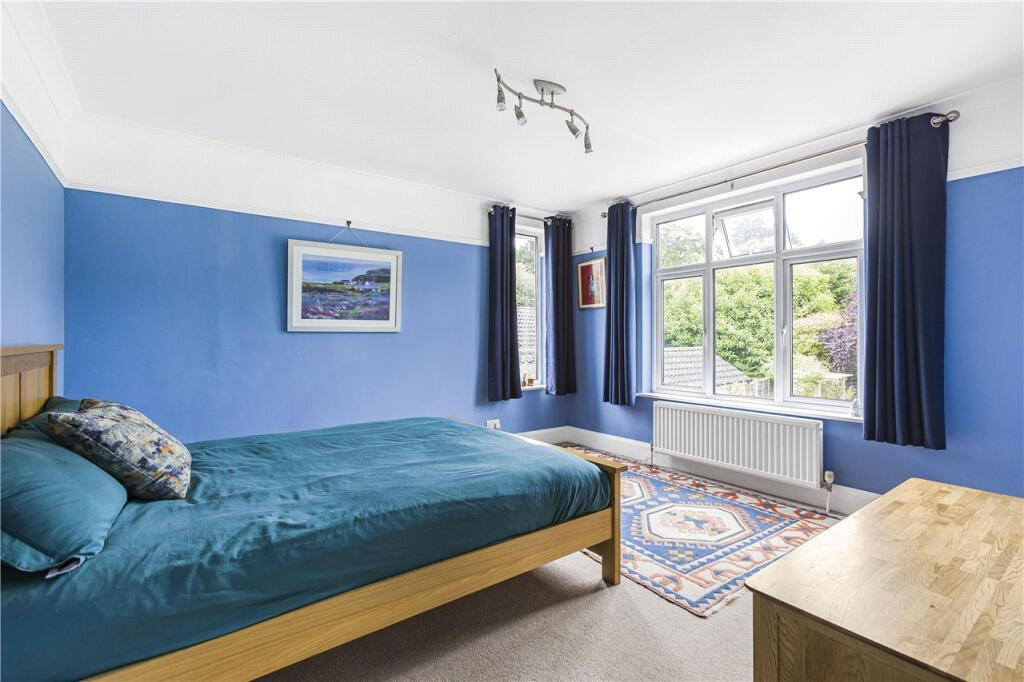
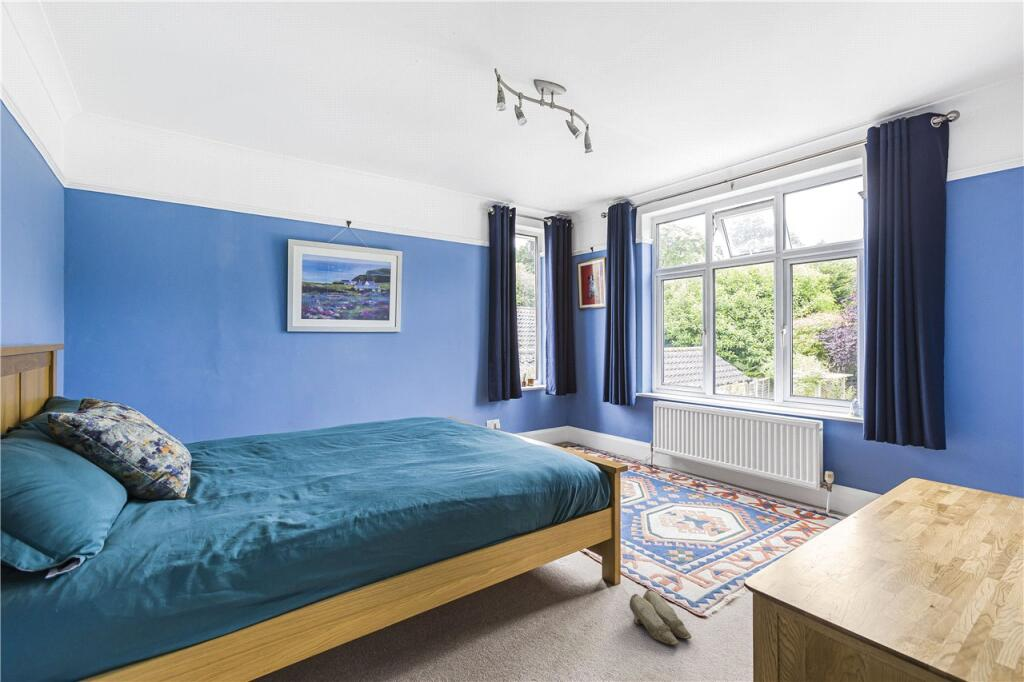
+ slippers [628,588,693,646]
